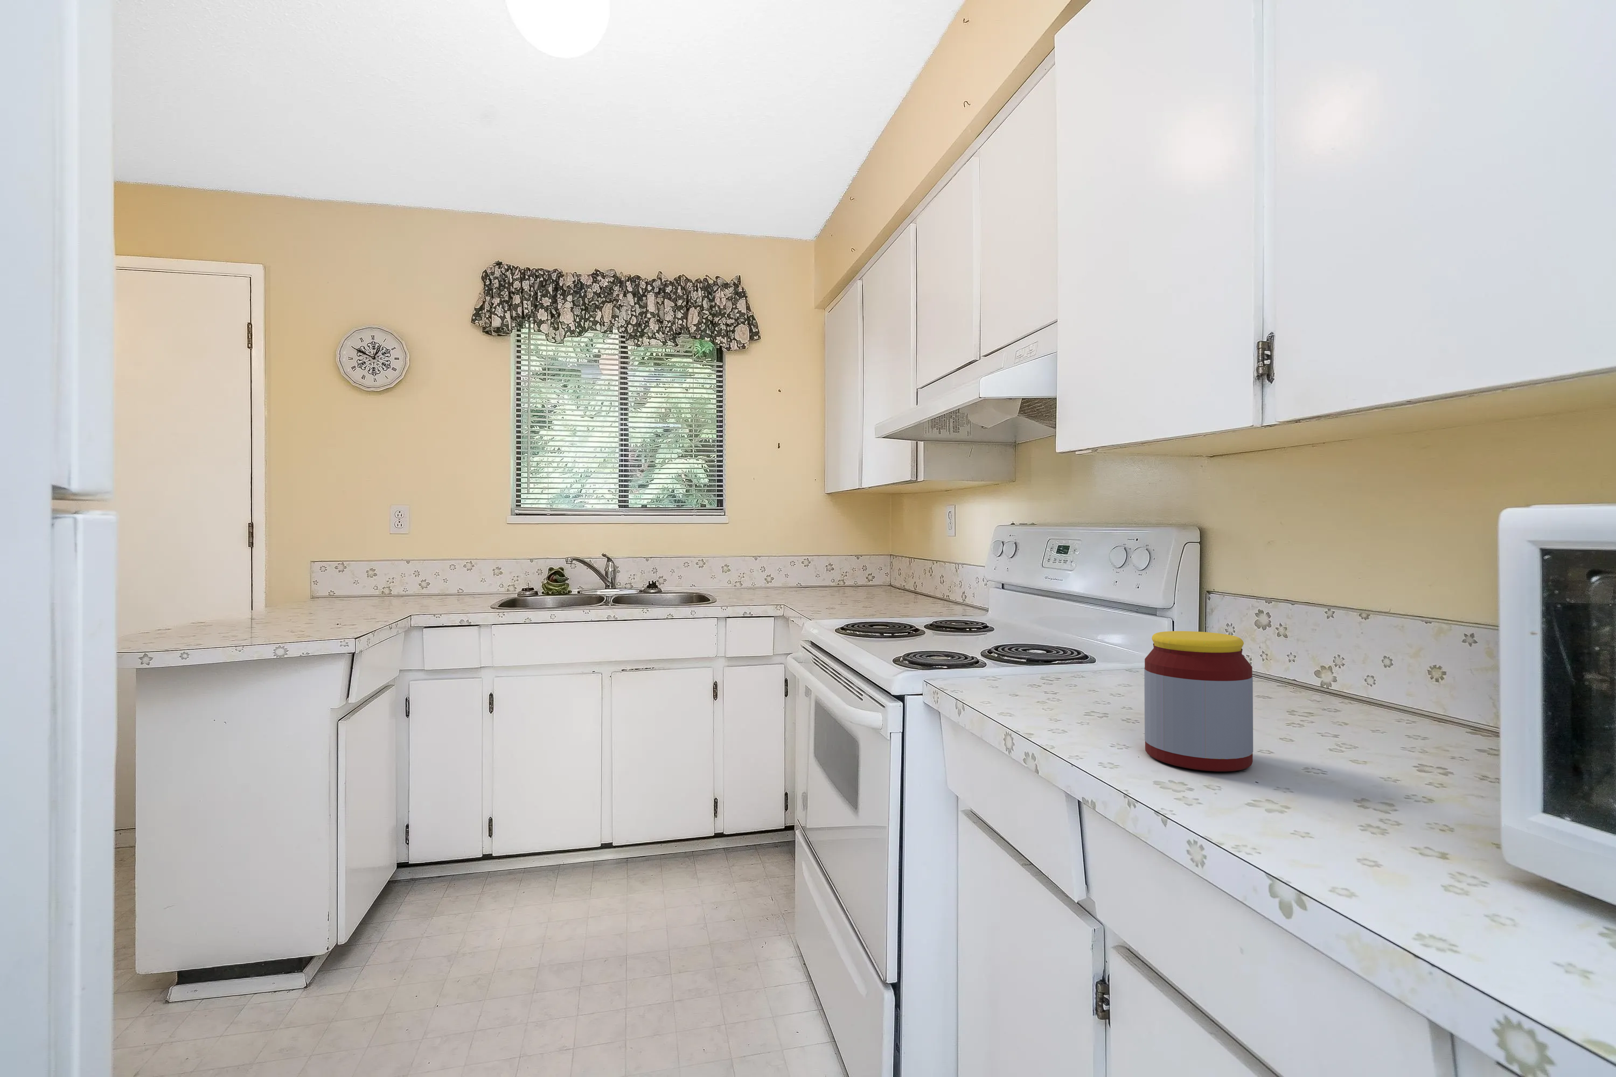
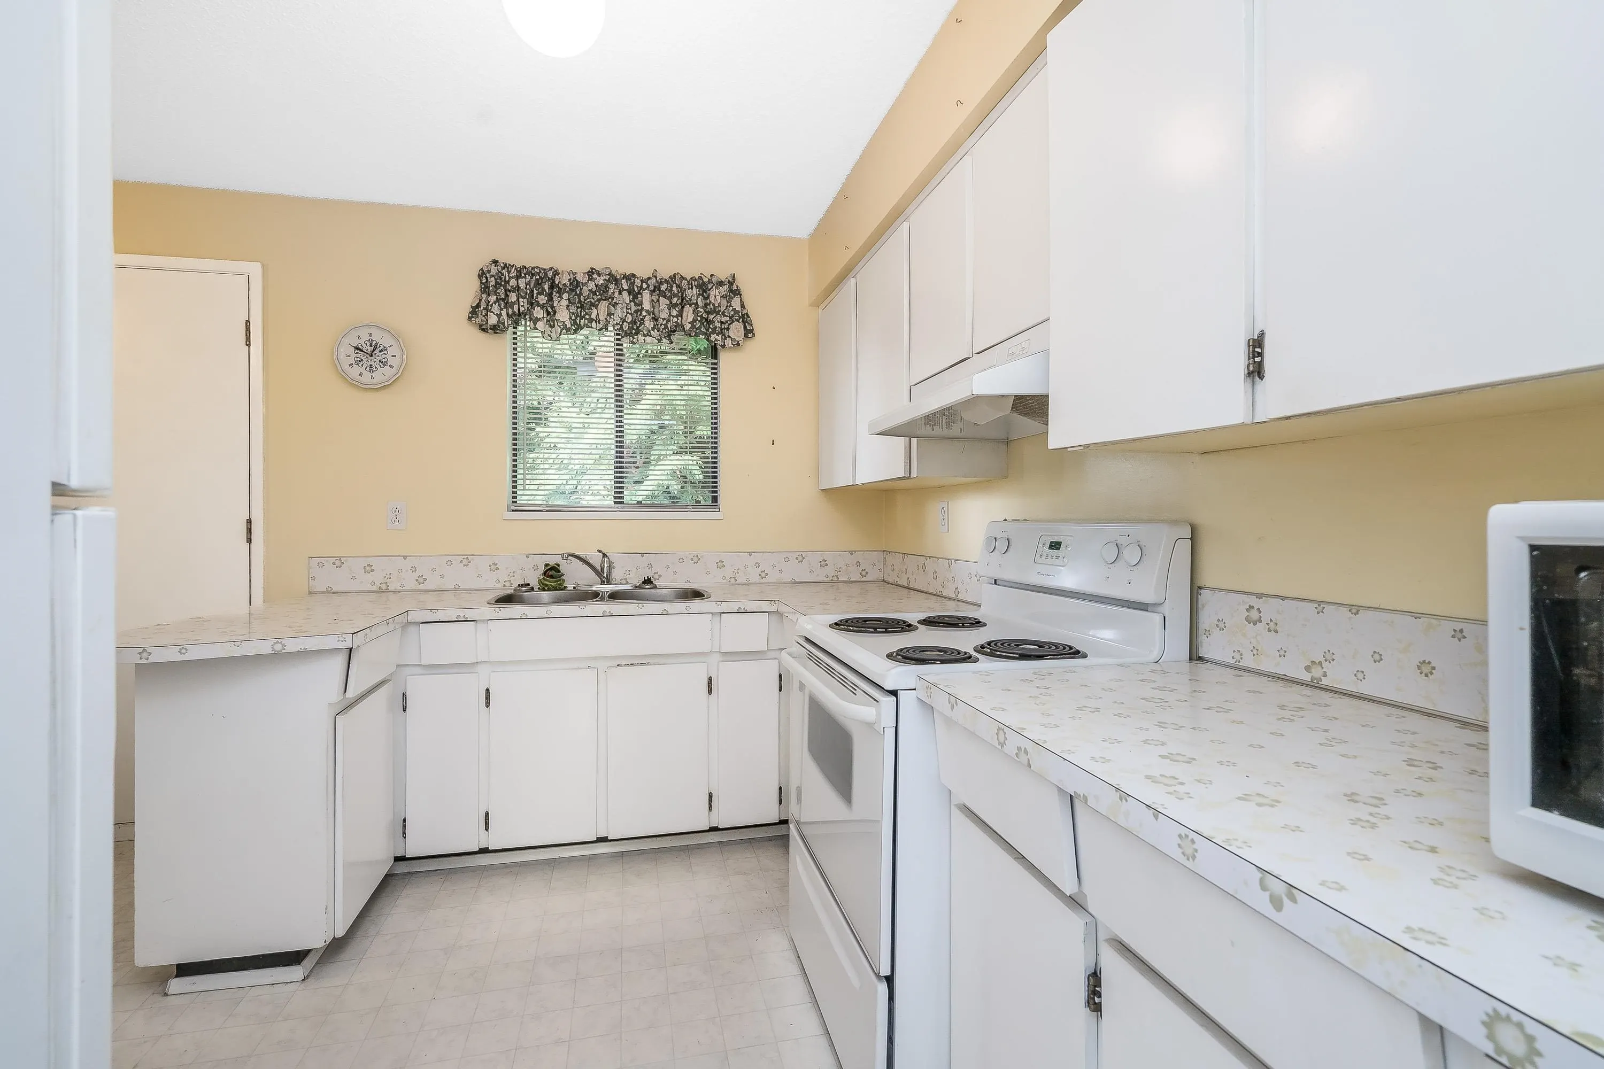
- jar [1143,631,1253,772]
